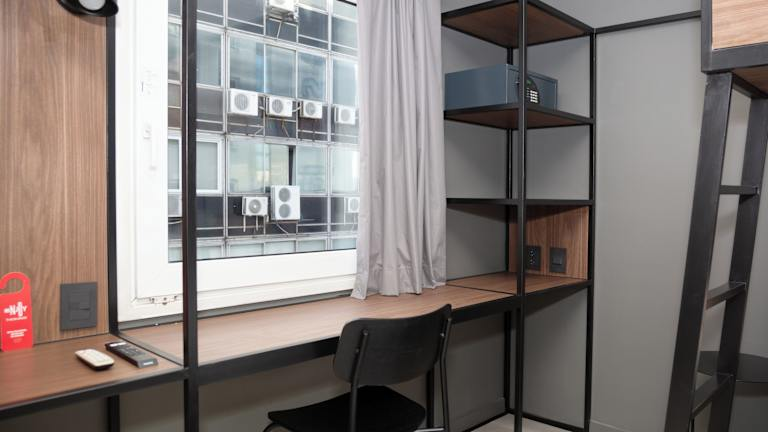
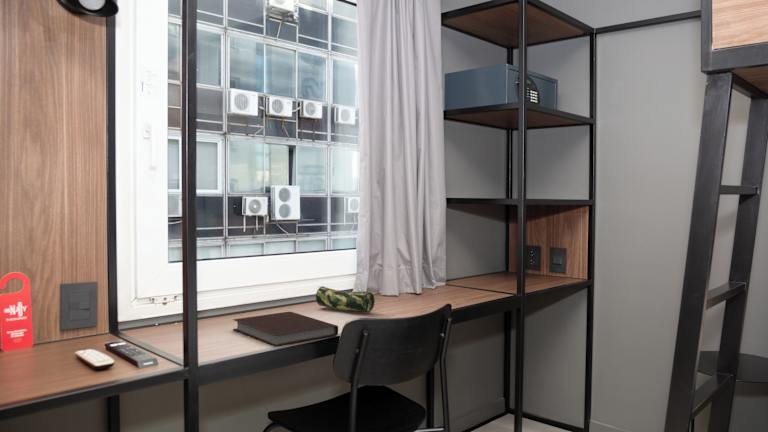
+ notebook [232,311,339,348]
+ pencil case [315,285,376,313]
